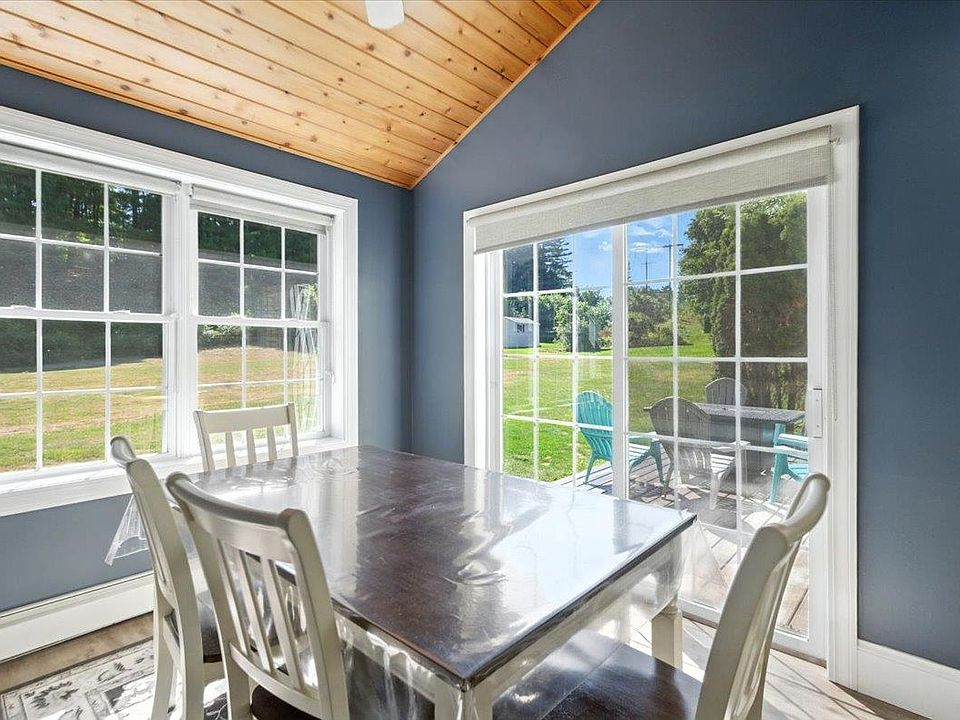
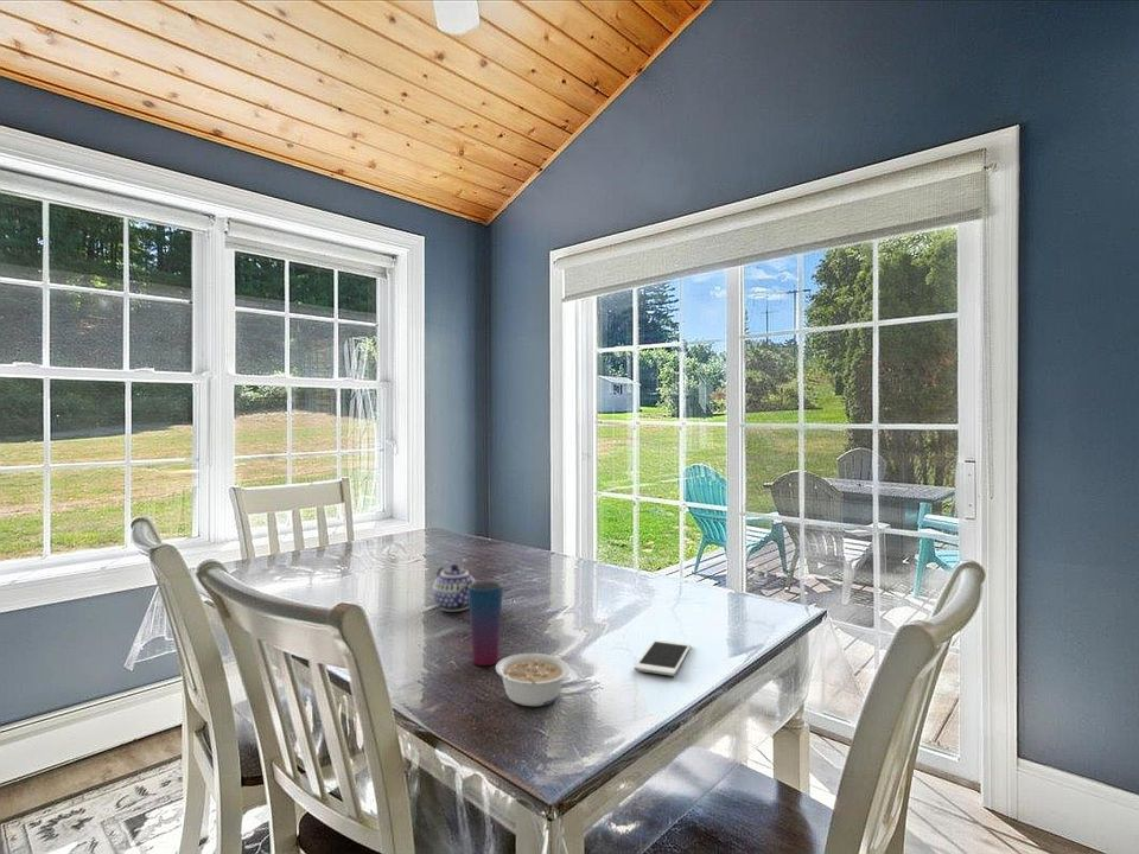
+ cup [469,580,504,667]
+ teapot [432,563,477,612]
+ cell phone [632,638,692,677]
+ legume [495,652,571,707]
